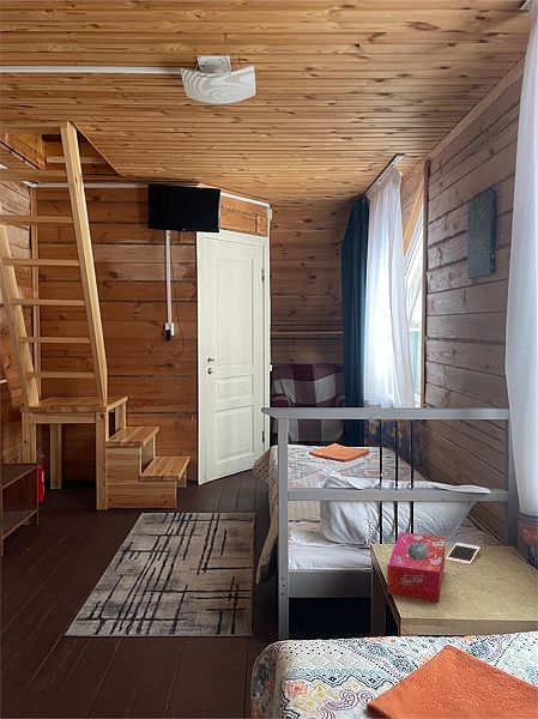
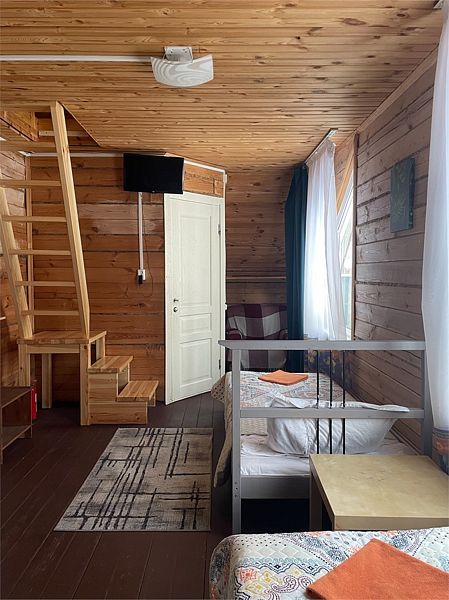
- cell phone [445,542,480,566]
- tissue box [386,531,446,603]
